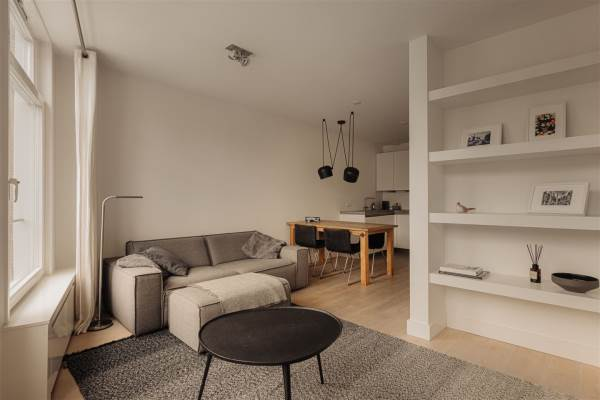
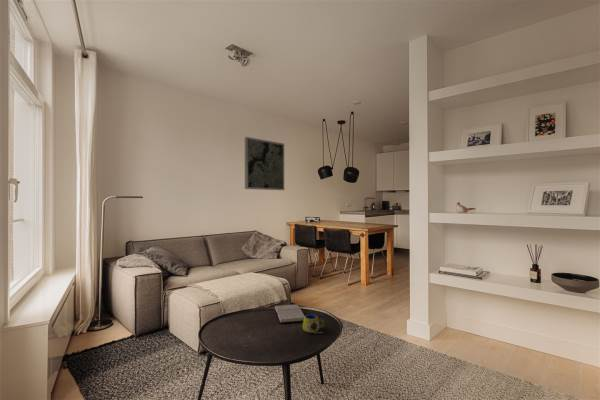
+ hardback book [274,303,305,324]
+ mug [302,314,325,334]
+ wall art [244,136,285,191]
